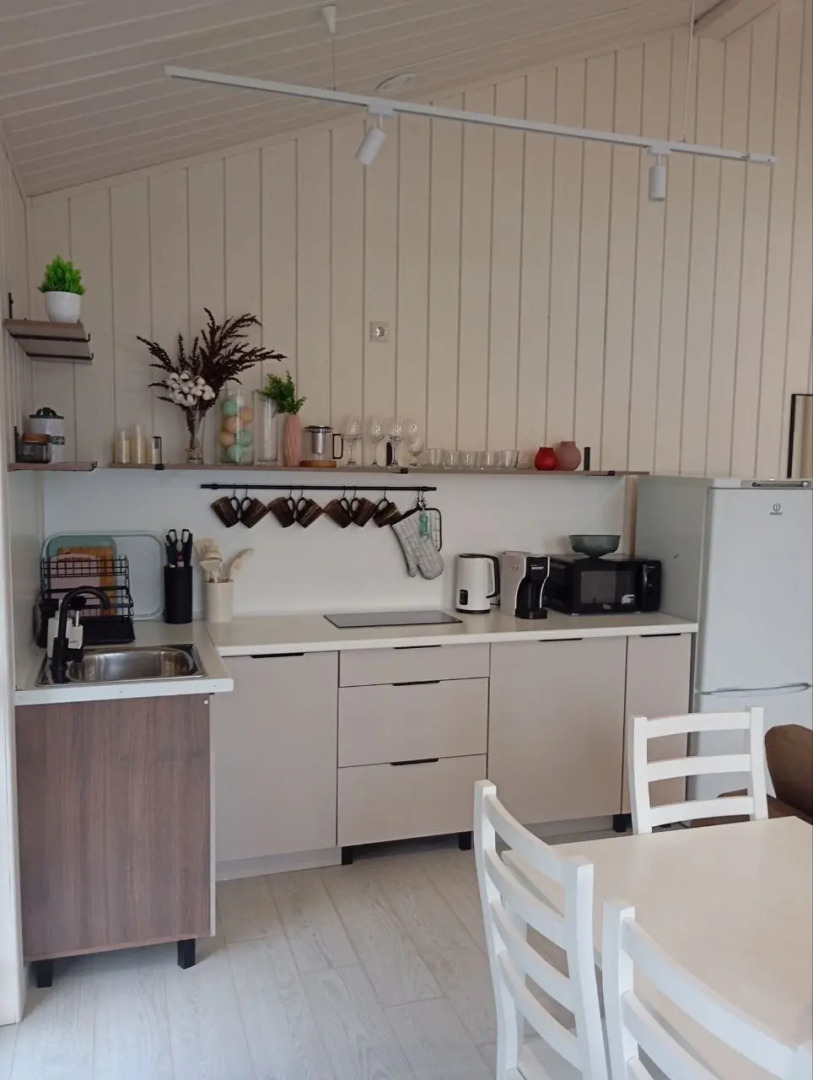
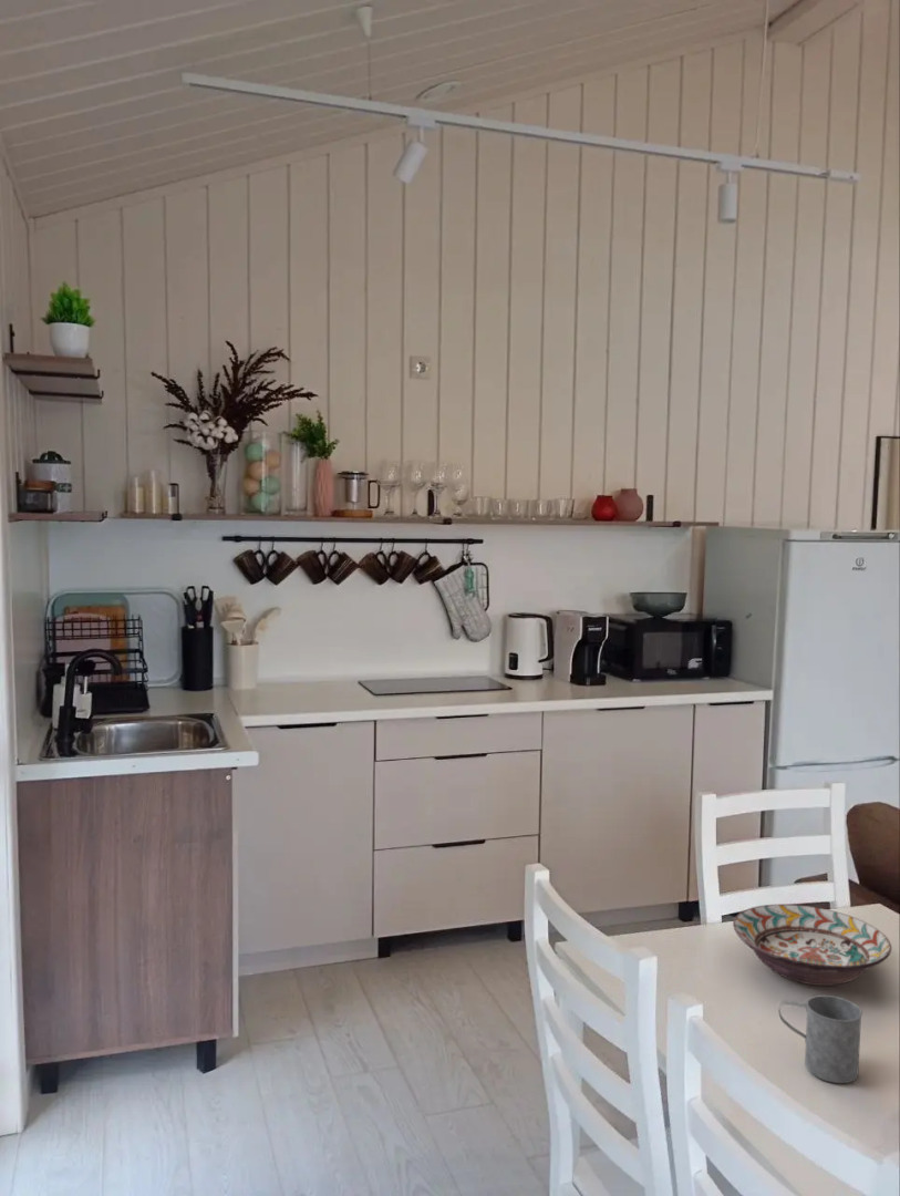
+ decorative bowl [732,904,892,987]
+ mug [777,994,863,1084]
